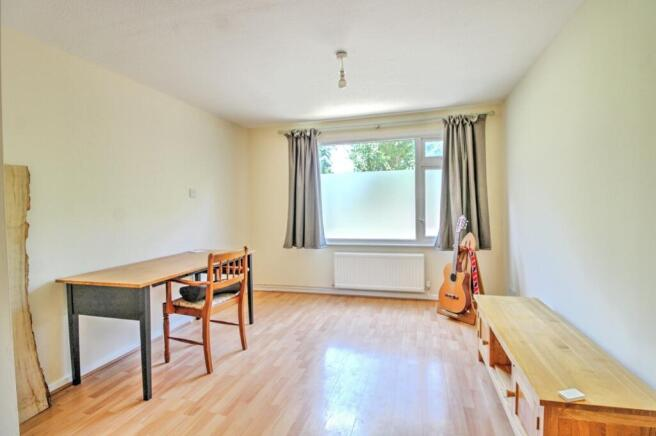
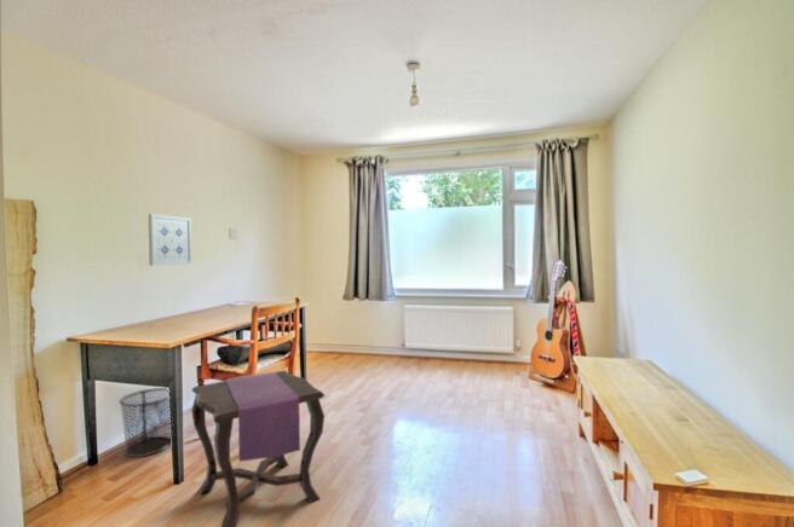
+ waste bin [117,387,172,458]
+ side table [190,369,326,527]
+ wall art [148,213,194,267]
